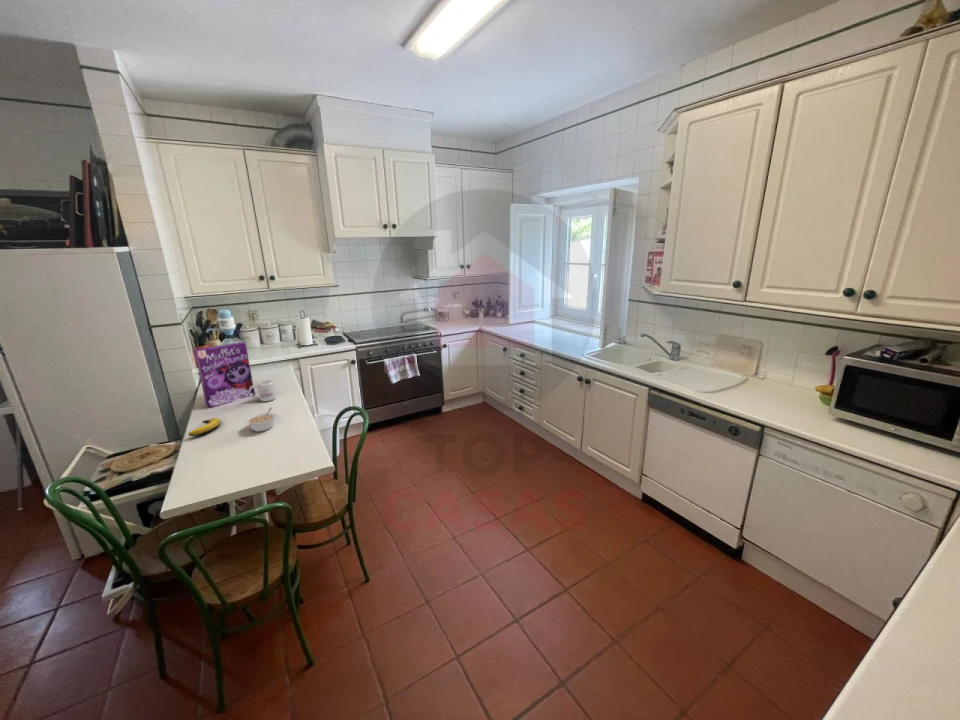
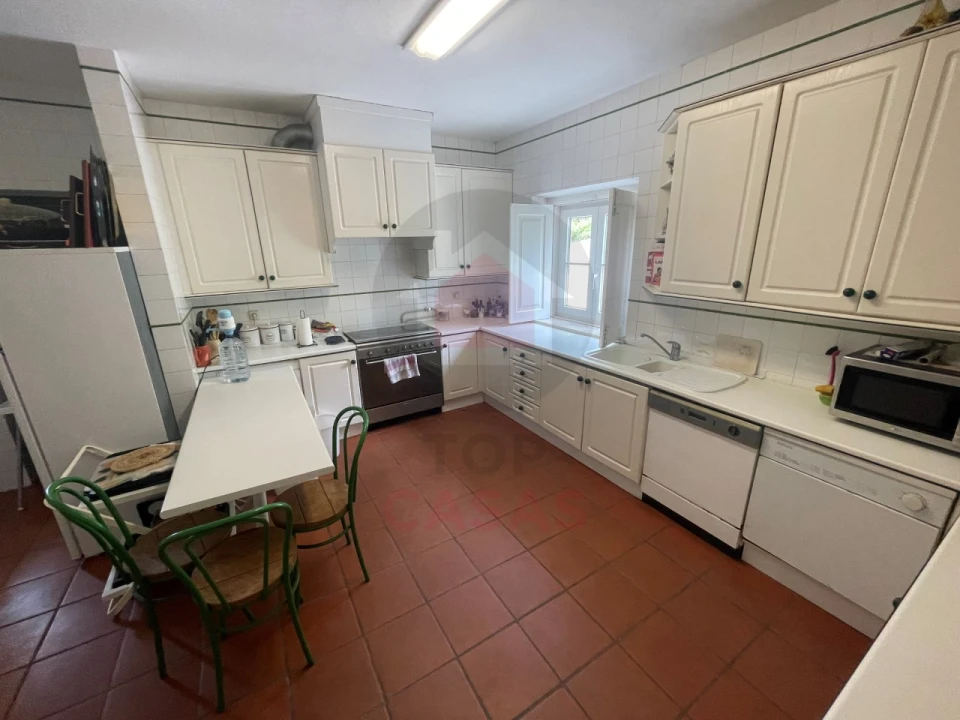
- mug [249,379,277,403]
- banana [188,417,221,437]
- cereal box [193,341,256,408]
- legume [244,407,277,433]
